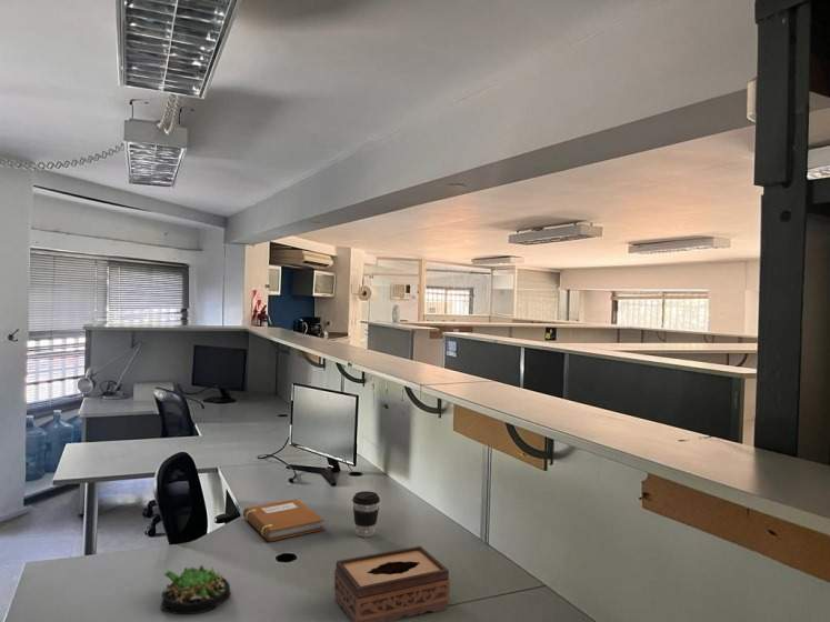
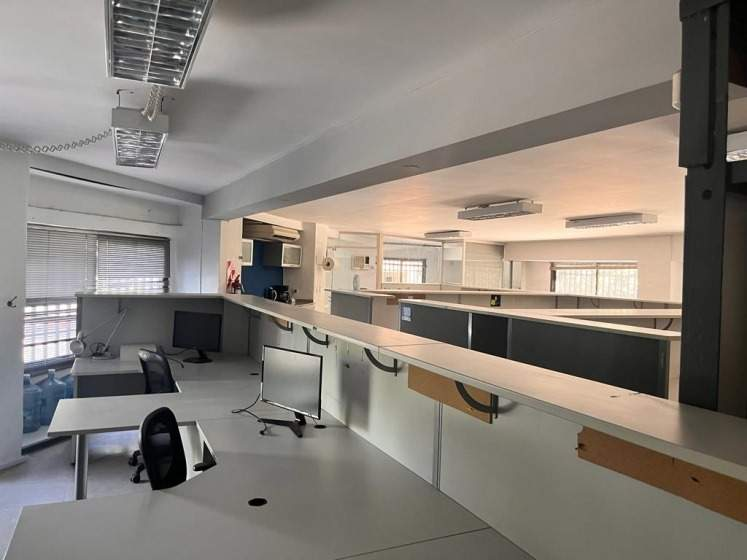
- tissue box [333,545,451,622]
- succulent plant [160,564,232,615]
- coffee cup [351,490,381,538]
- notebook [242,498,326,542]
